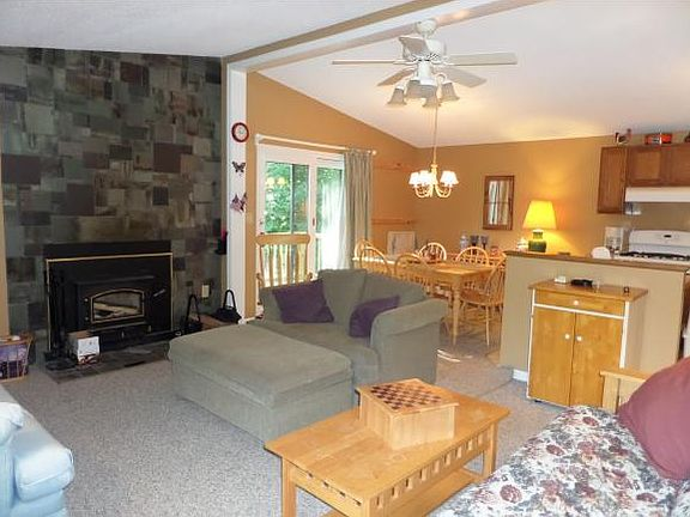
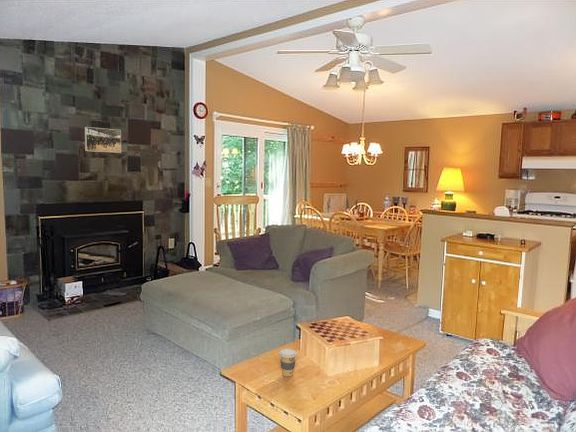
+ coffee cup [278,348,298,377]
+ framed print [84,126,122,154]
